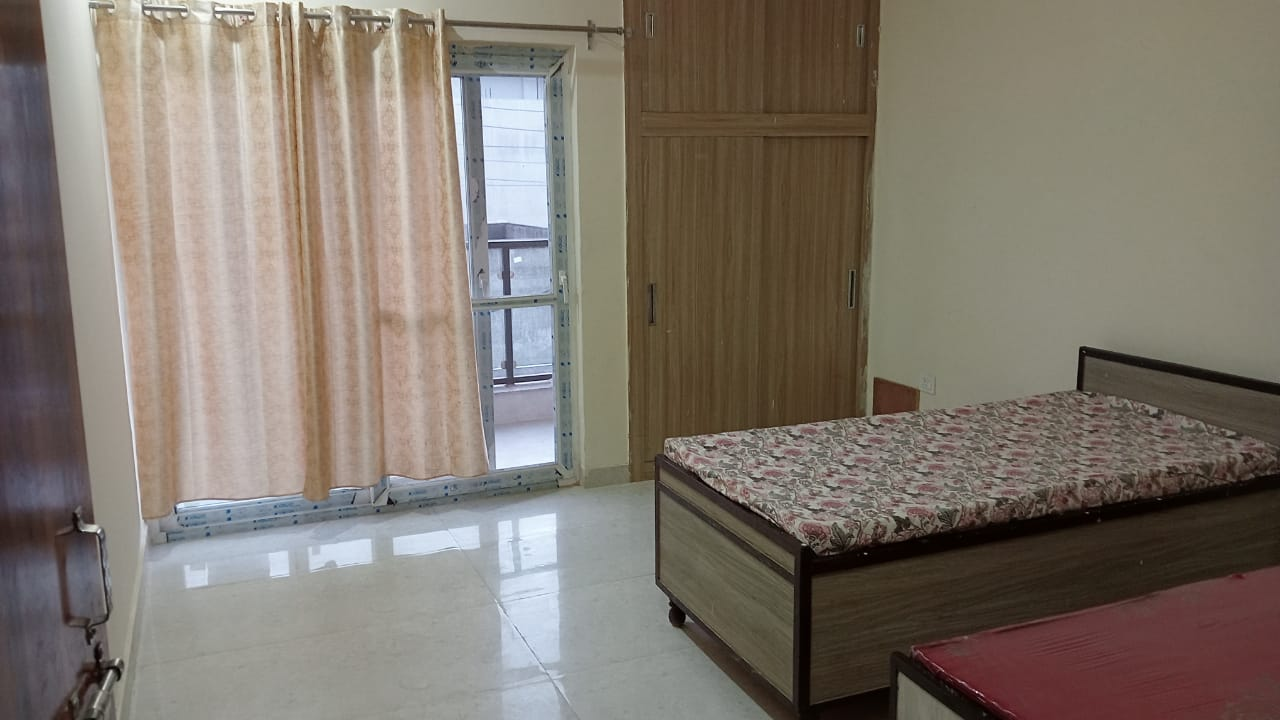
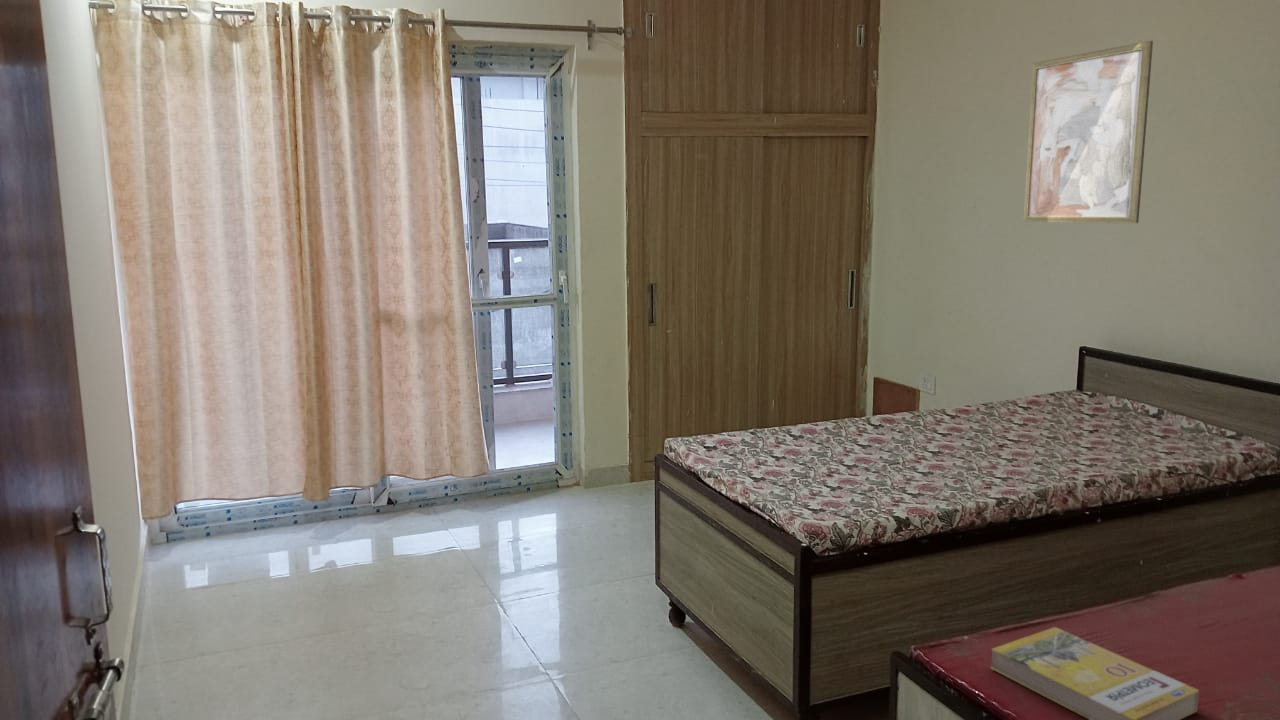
+ book [989,626,1200,720]
+ wall art [1022,40,1154,224]
